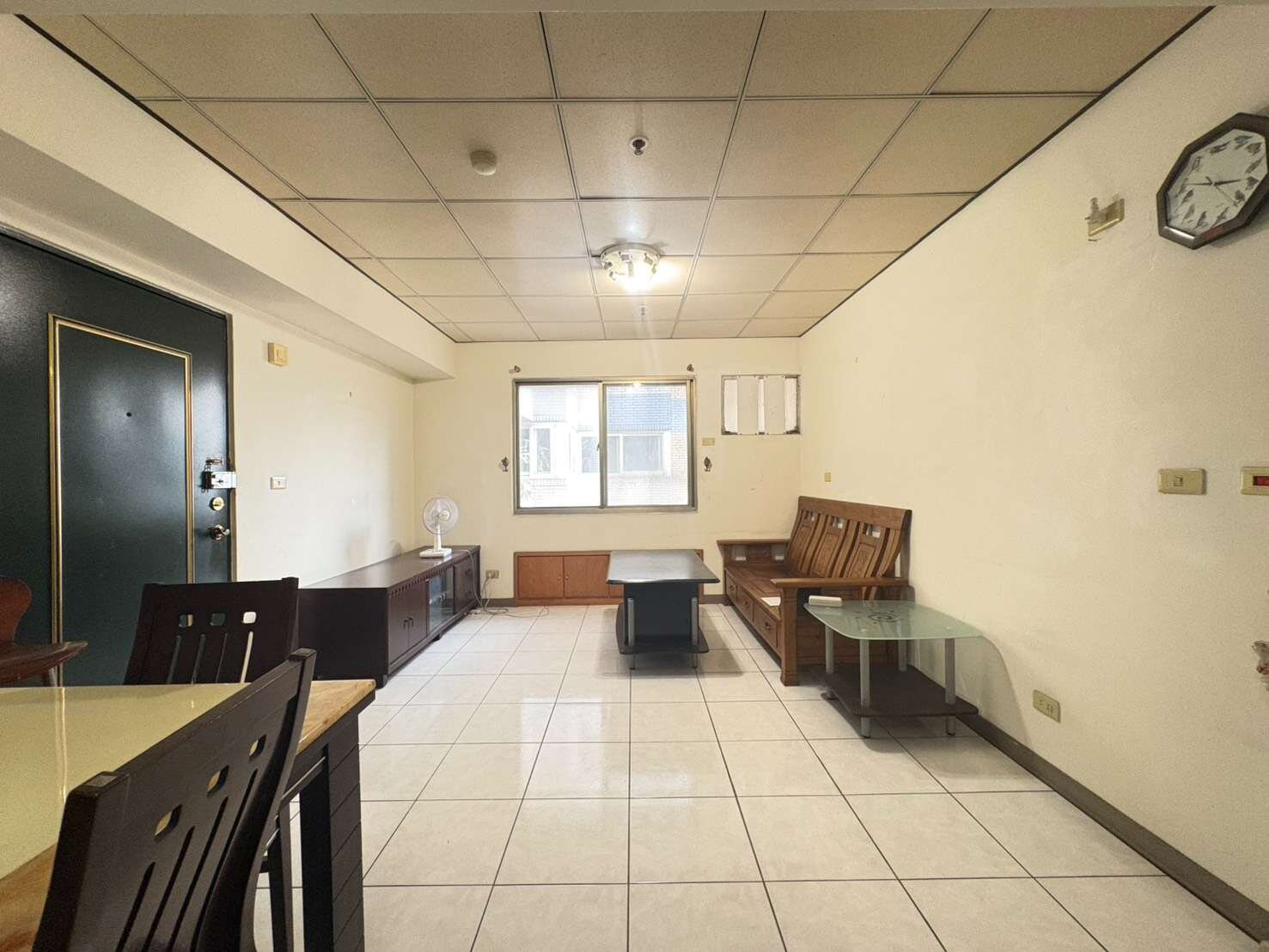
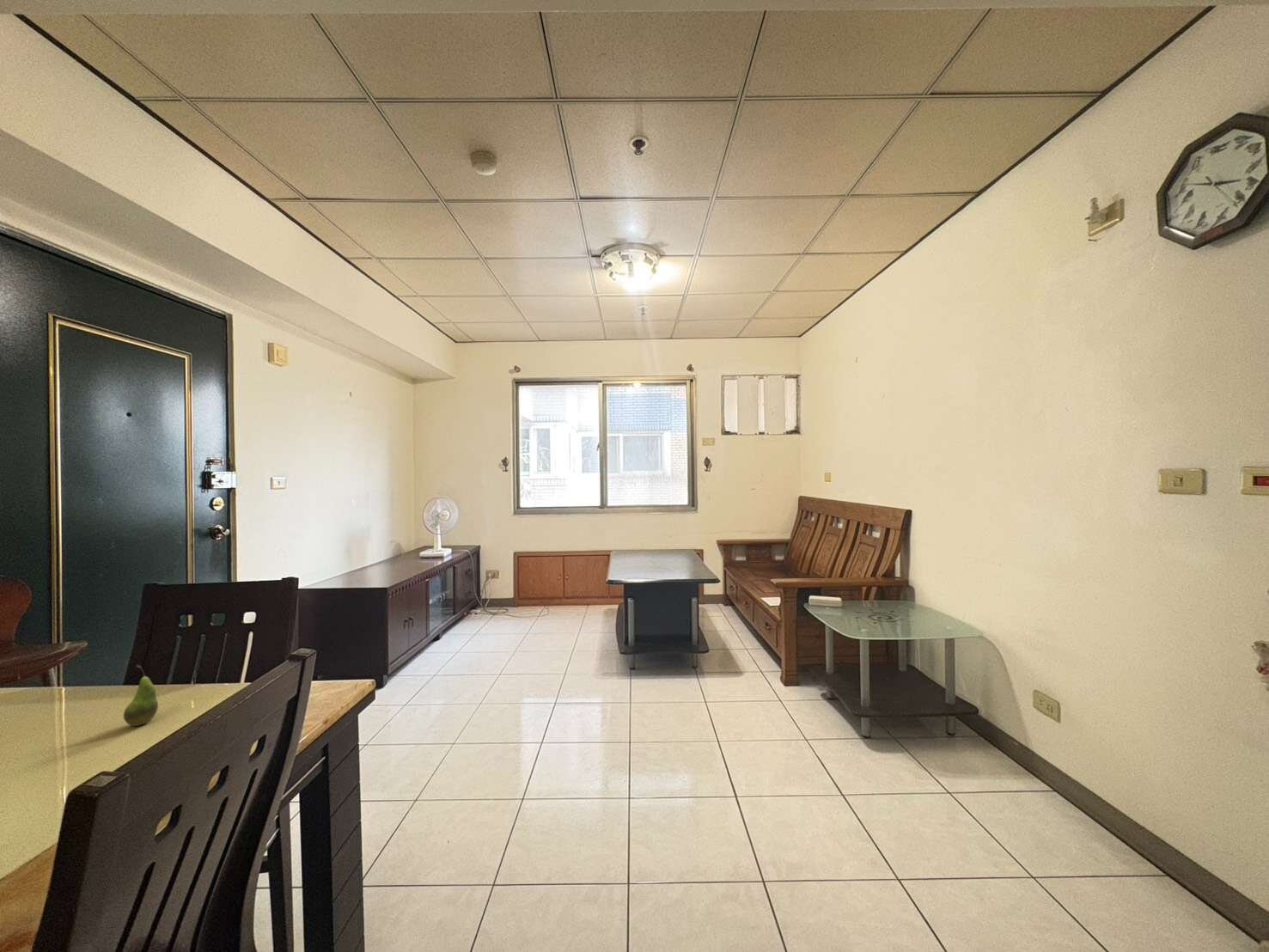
+ fruit [123,664,159,727]
